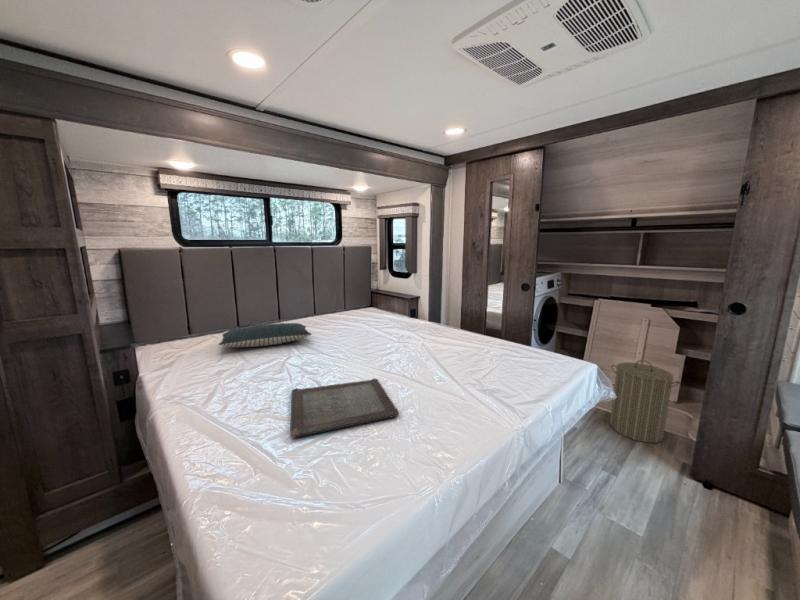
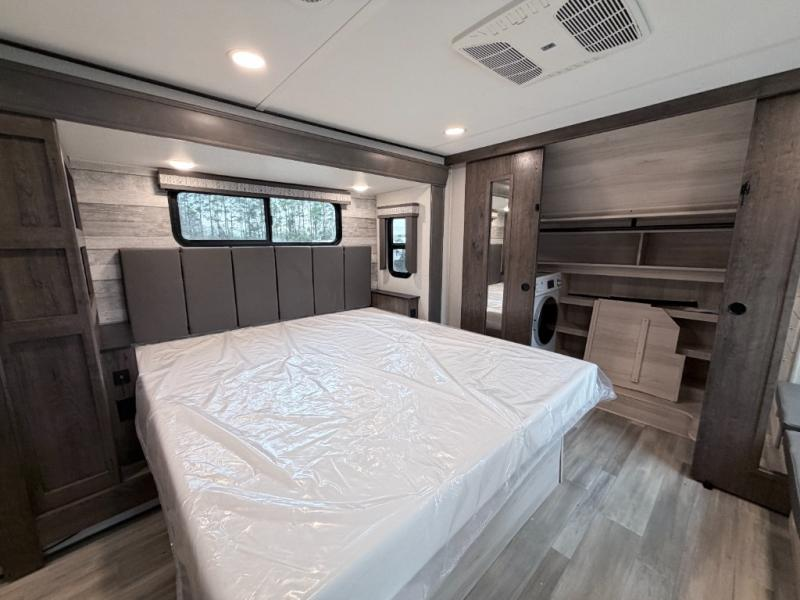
- pillow [217,322,312,348]
- serving tray [289,378,400,439]
- laundry hamper [609,359,682,444]
